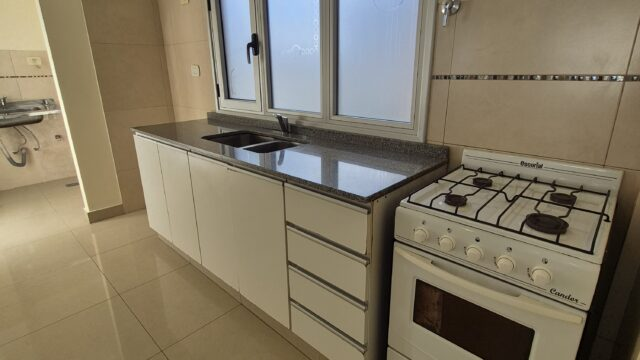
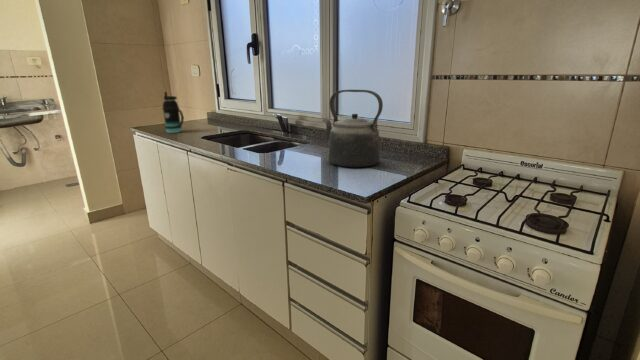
+ kettle [321,89,384,168]
+ bottle [161,91,185,134]
